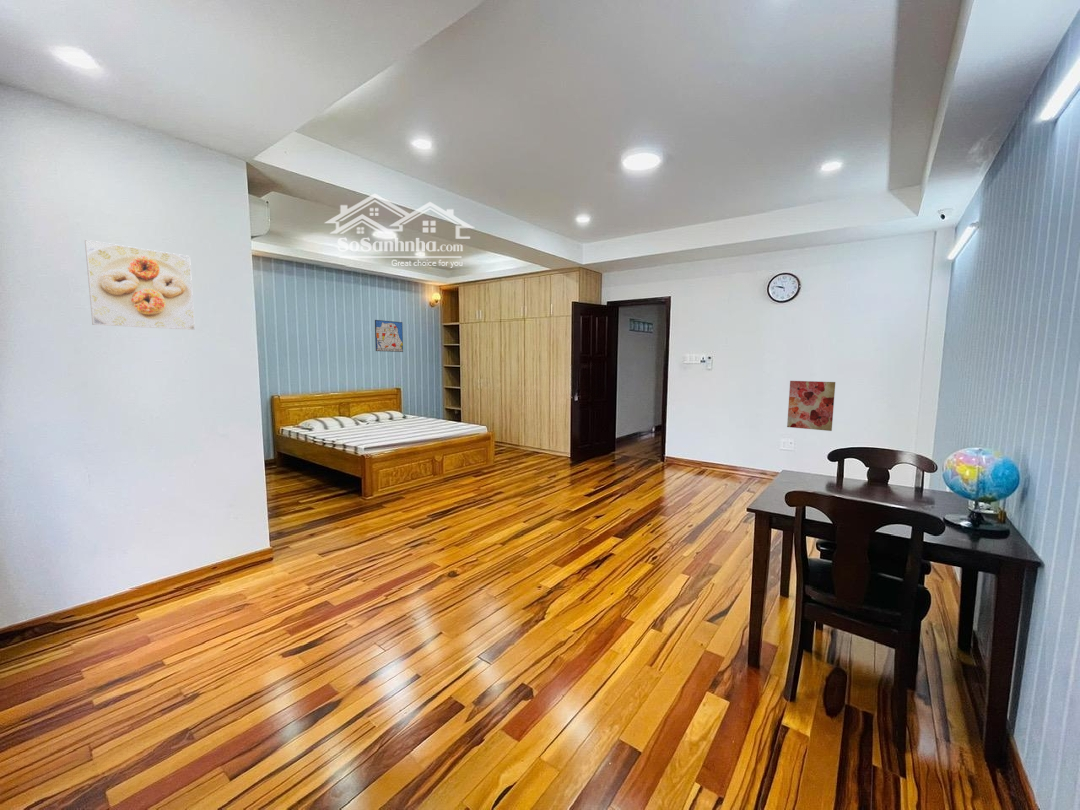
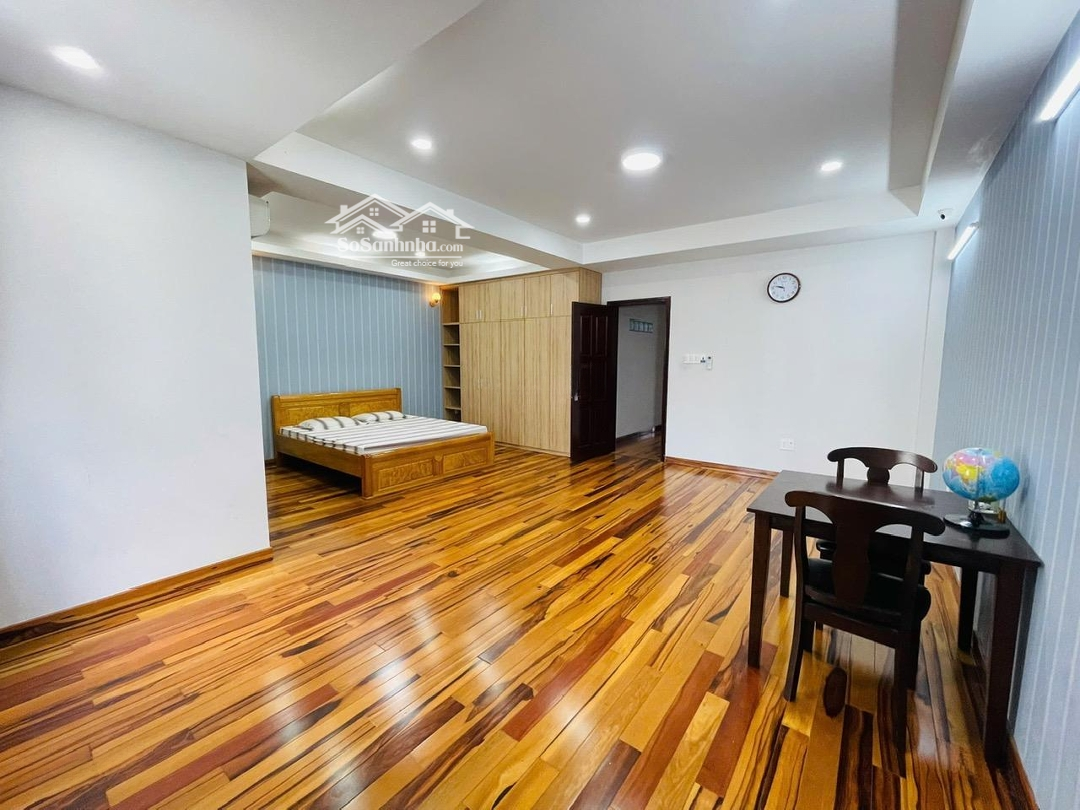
- wall art [786,380,836,432]
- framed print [84,239,196,331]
- wall art [374,319,404,353]
